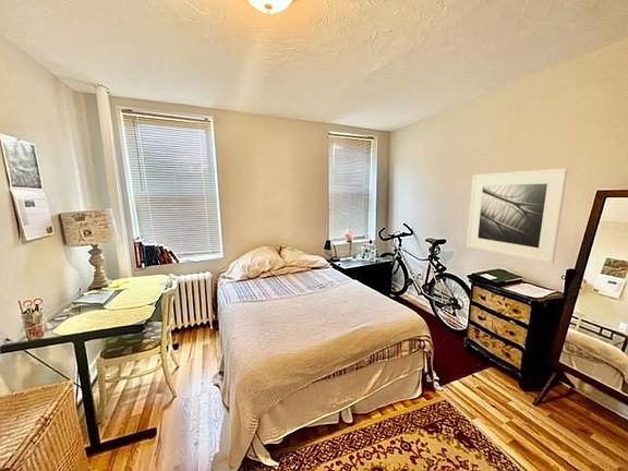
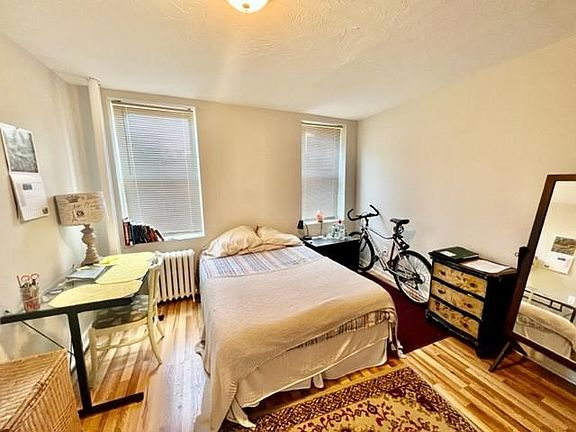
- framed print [466,168,569,265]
